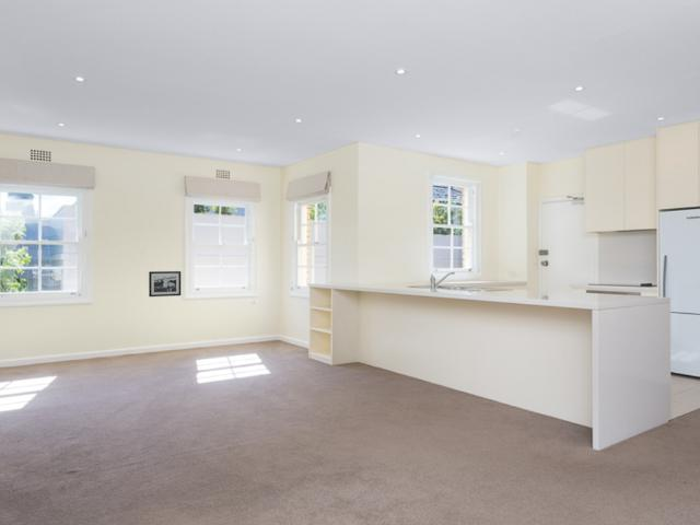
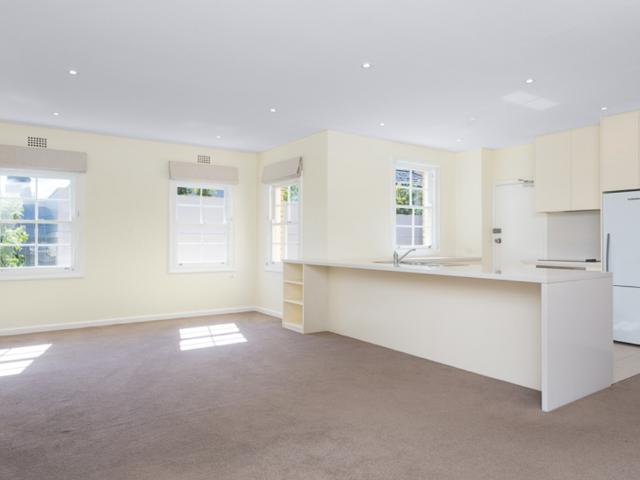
- picture frame [148,270,182,298]
